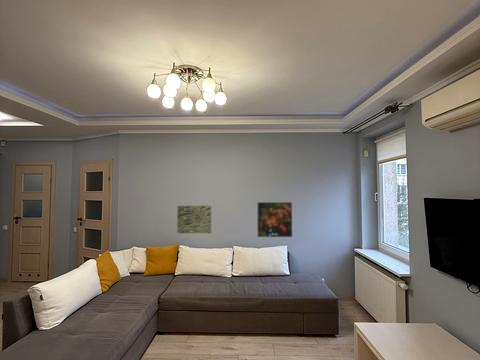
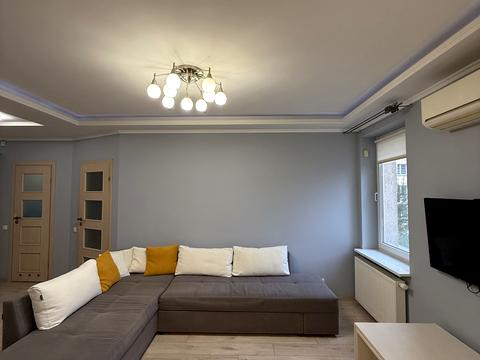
- wall art [176,205,212,234]
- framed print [257,201,293,238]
